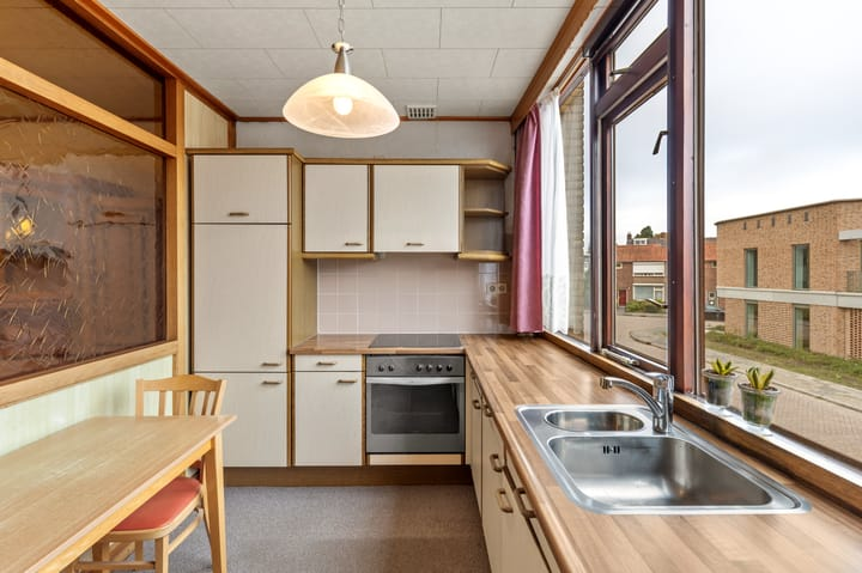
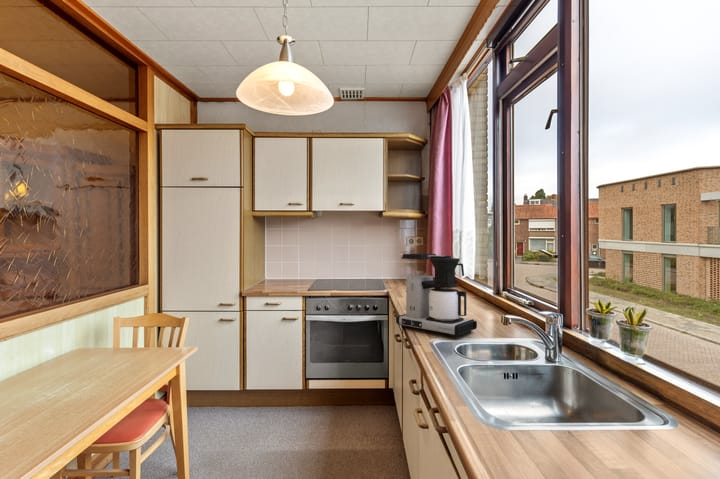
+ coffee maker [395,253,478,338]
